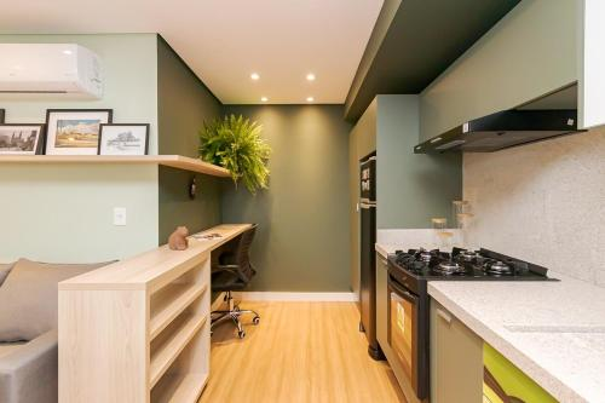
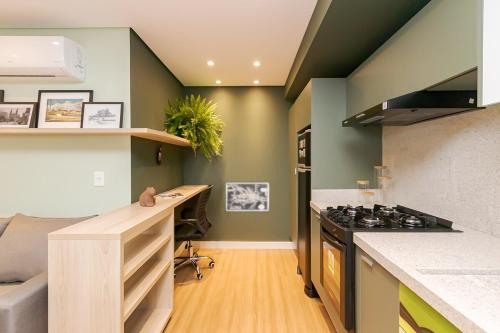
+ wall art [224,180,271,213]
